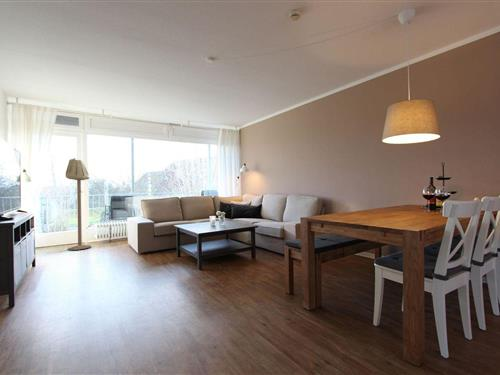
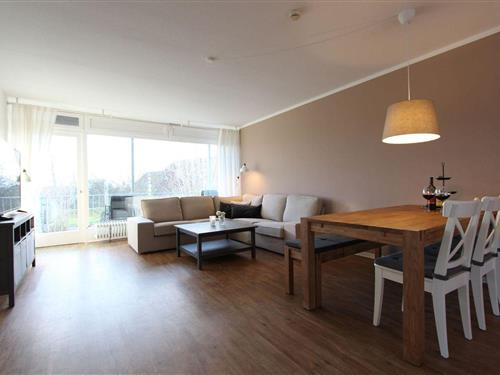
- floor lamp [65,157,92,251]
